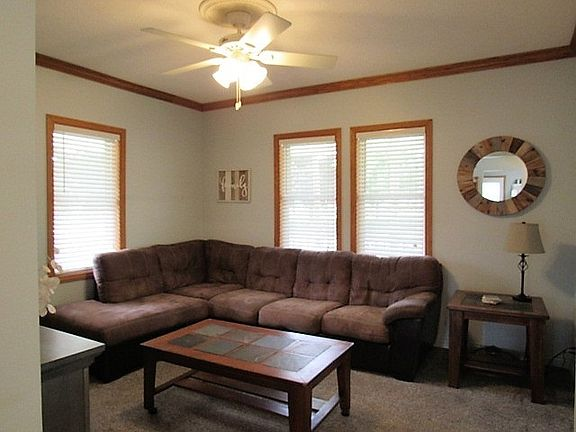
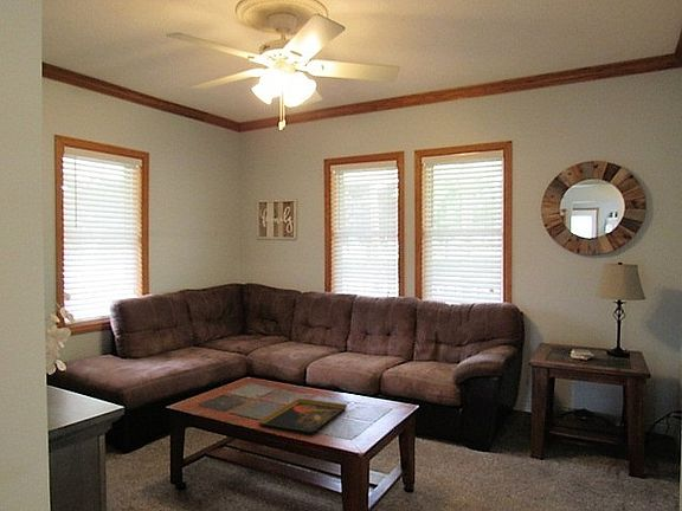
+ decorative tray [257,397,348,436]
